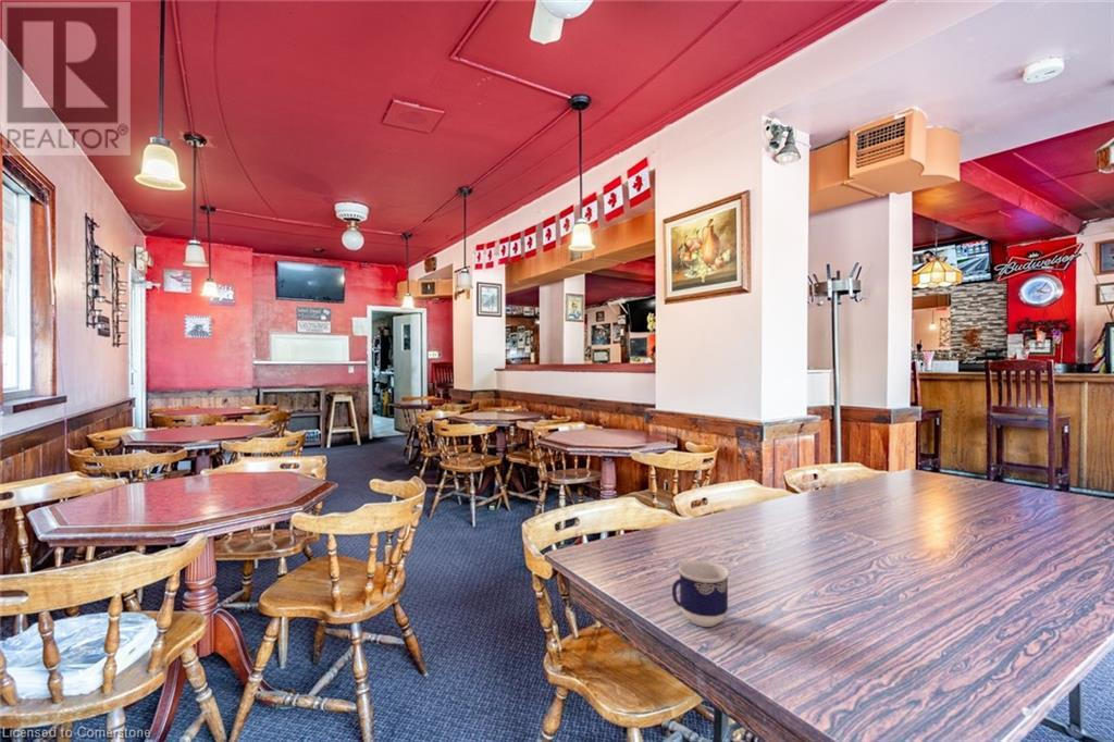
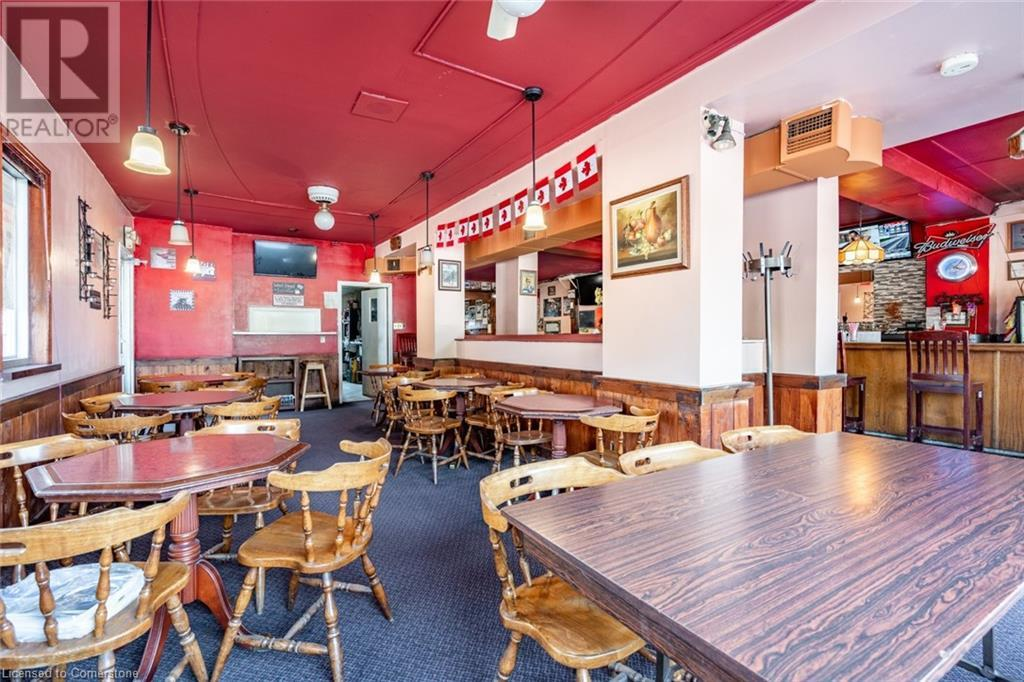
- cup [671,559,730,628]
